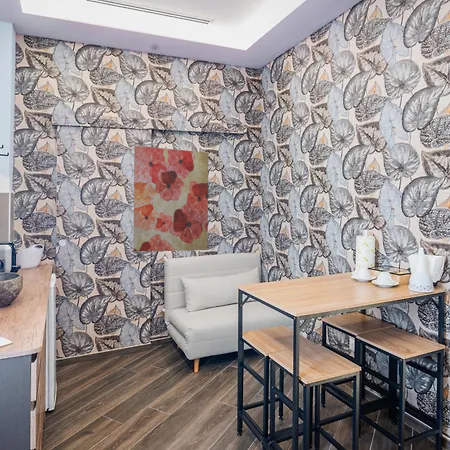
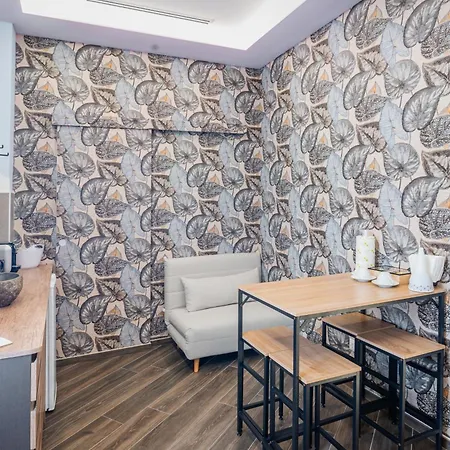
- wall art [132,145,210,253]
